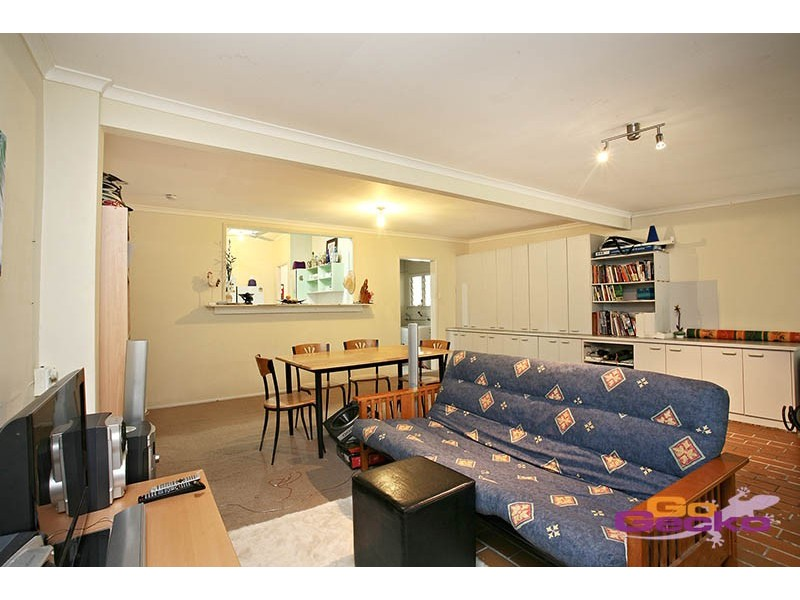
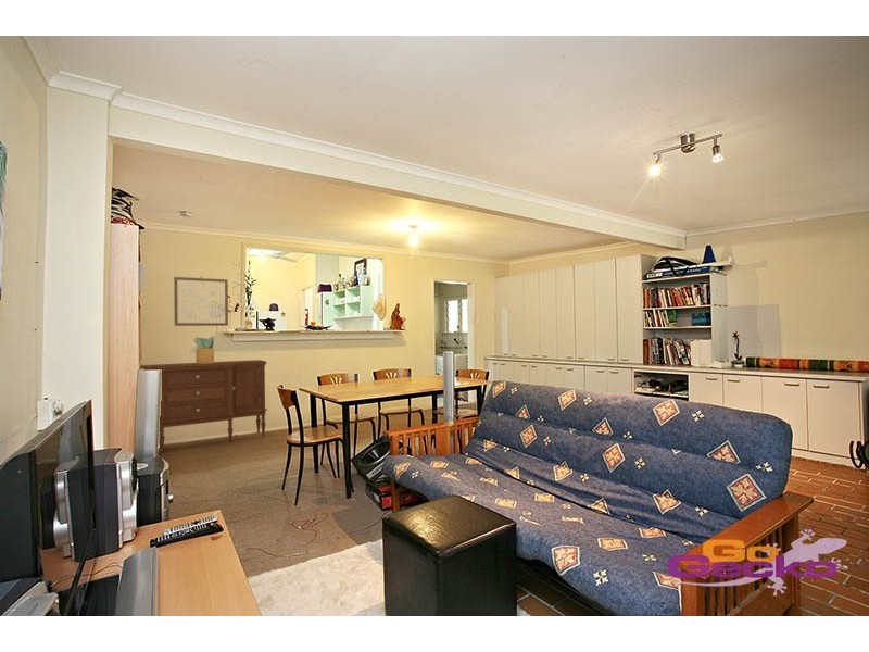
+ potted plant [192,336,215,364]
+ wall art [173,276,229,327]
+ sideboard [140,359,268,454]
